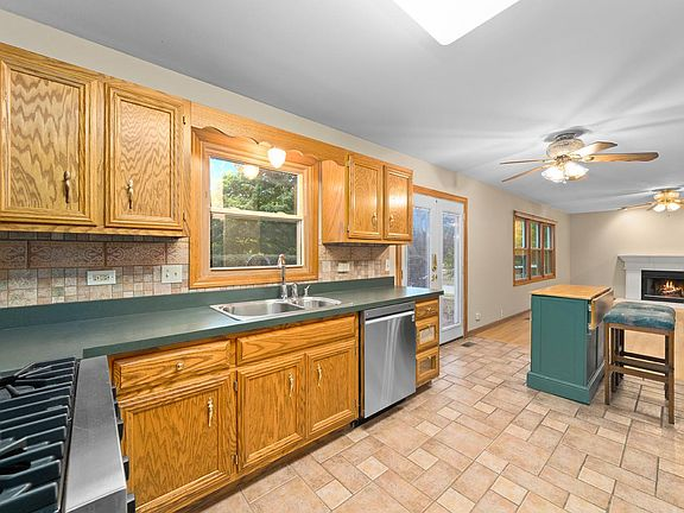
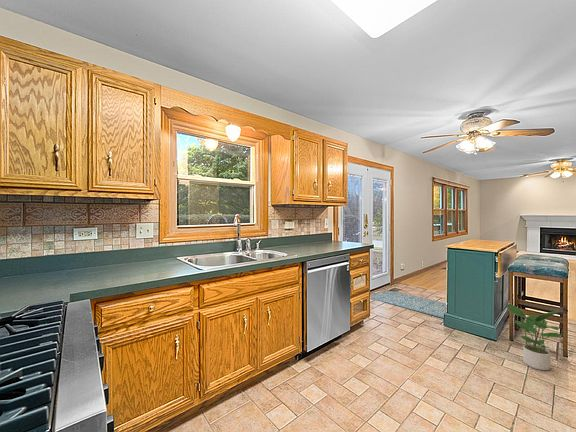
+ rug [370,290,447,319]
+ potted plant [504,303,563,371]
